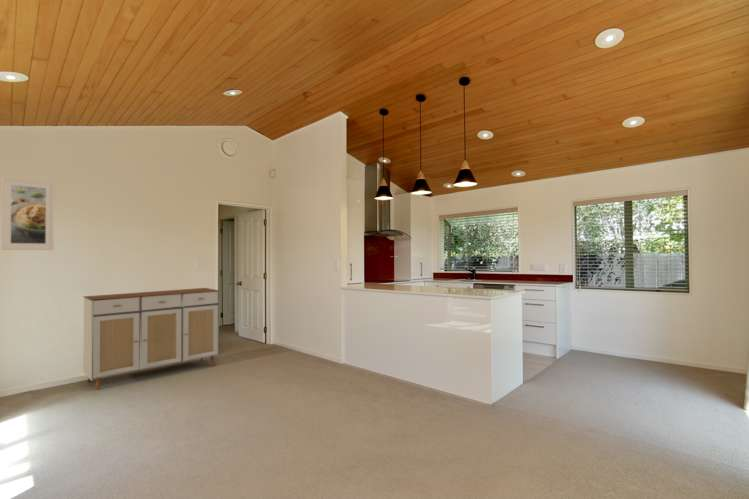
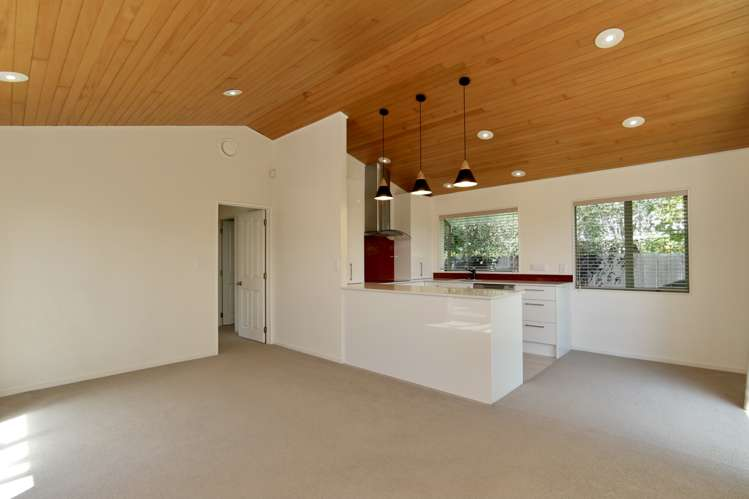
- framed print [0,176,55,251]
- sideboard [82,287,221,391]
